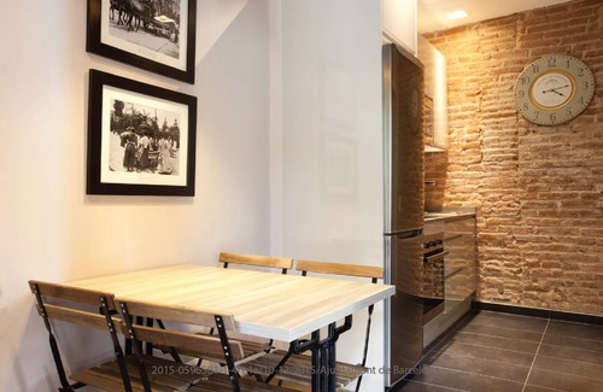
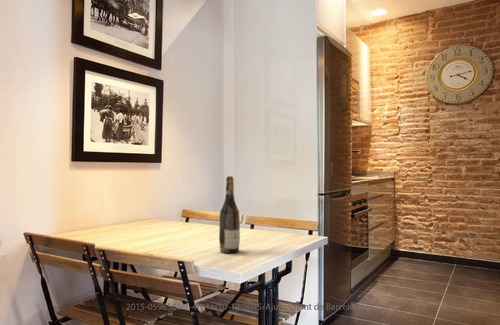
+ wine bottle [218,175,241,254]
